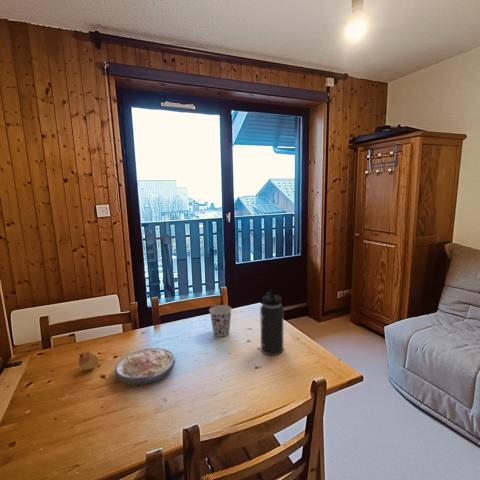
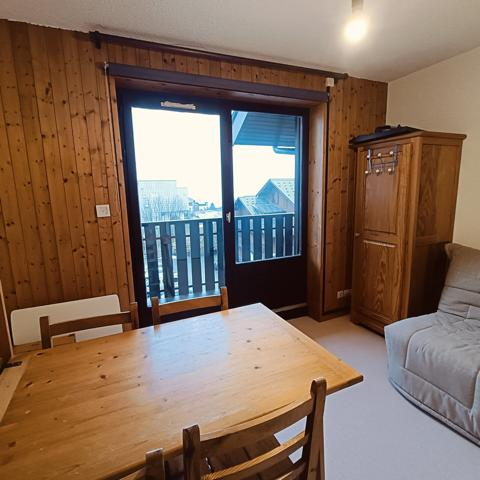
- fruit [78,349,100,371]
- cup [208,304,233,337]
- thermos bottle [259,286,285,356]
- soup [114,347,176,386]
